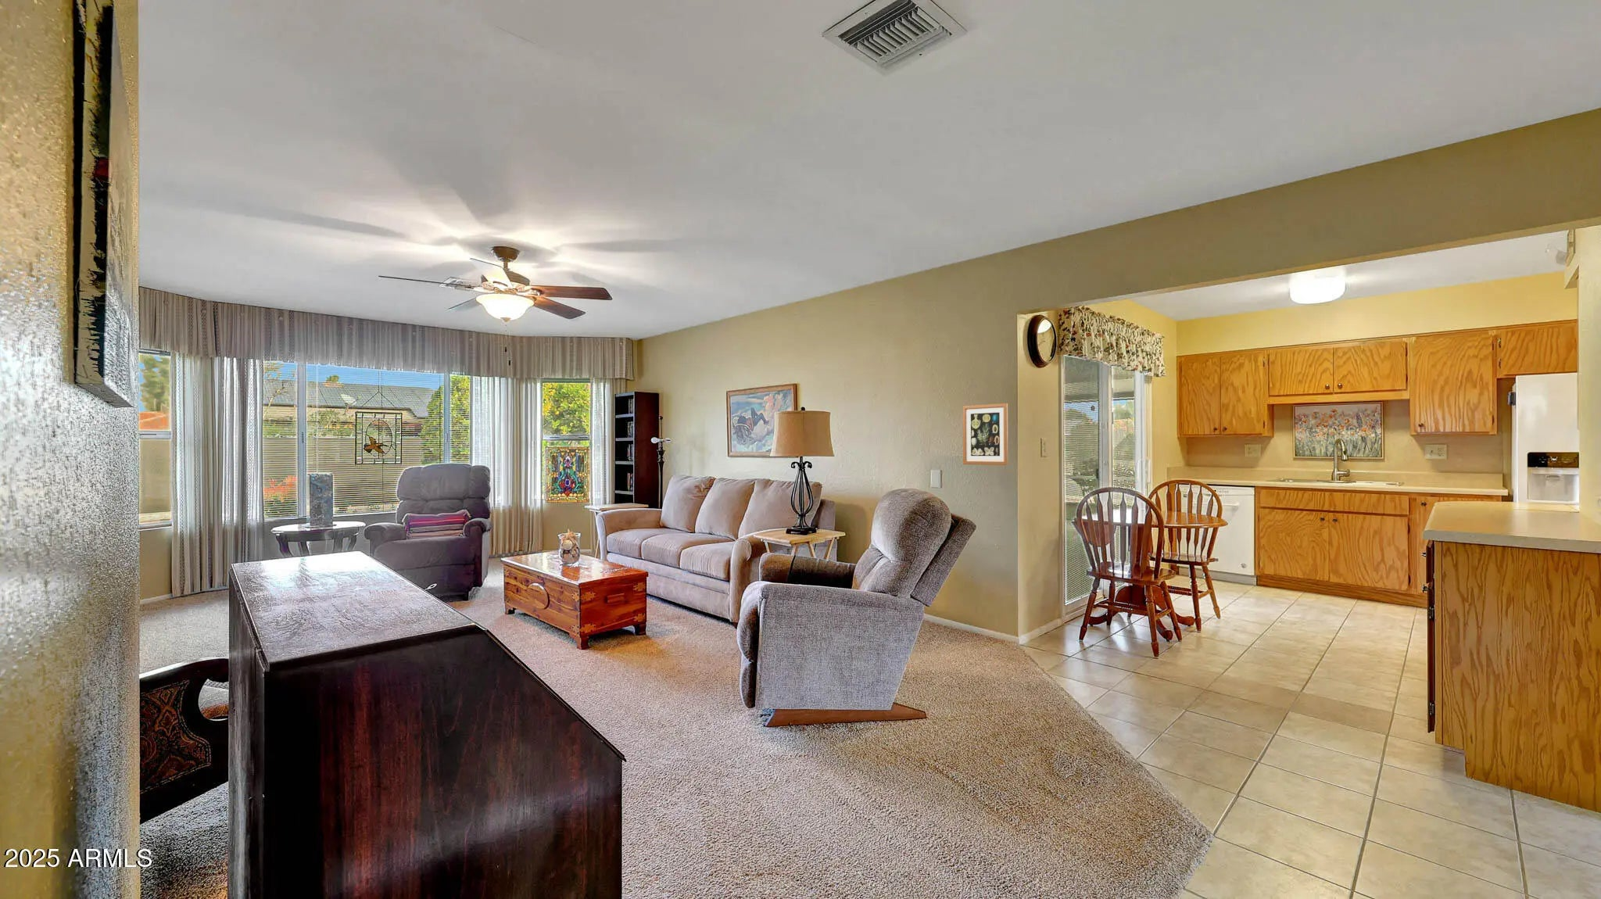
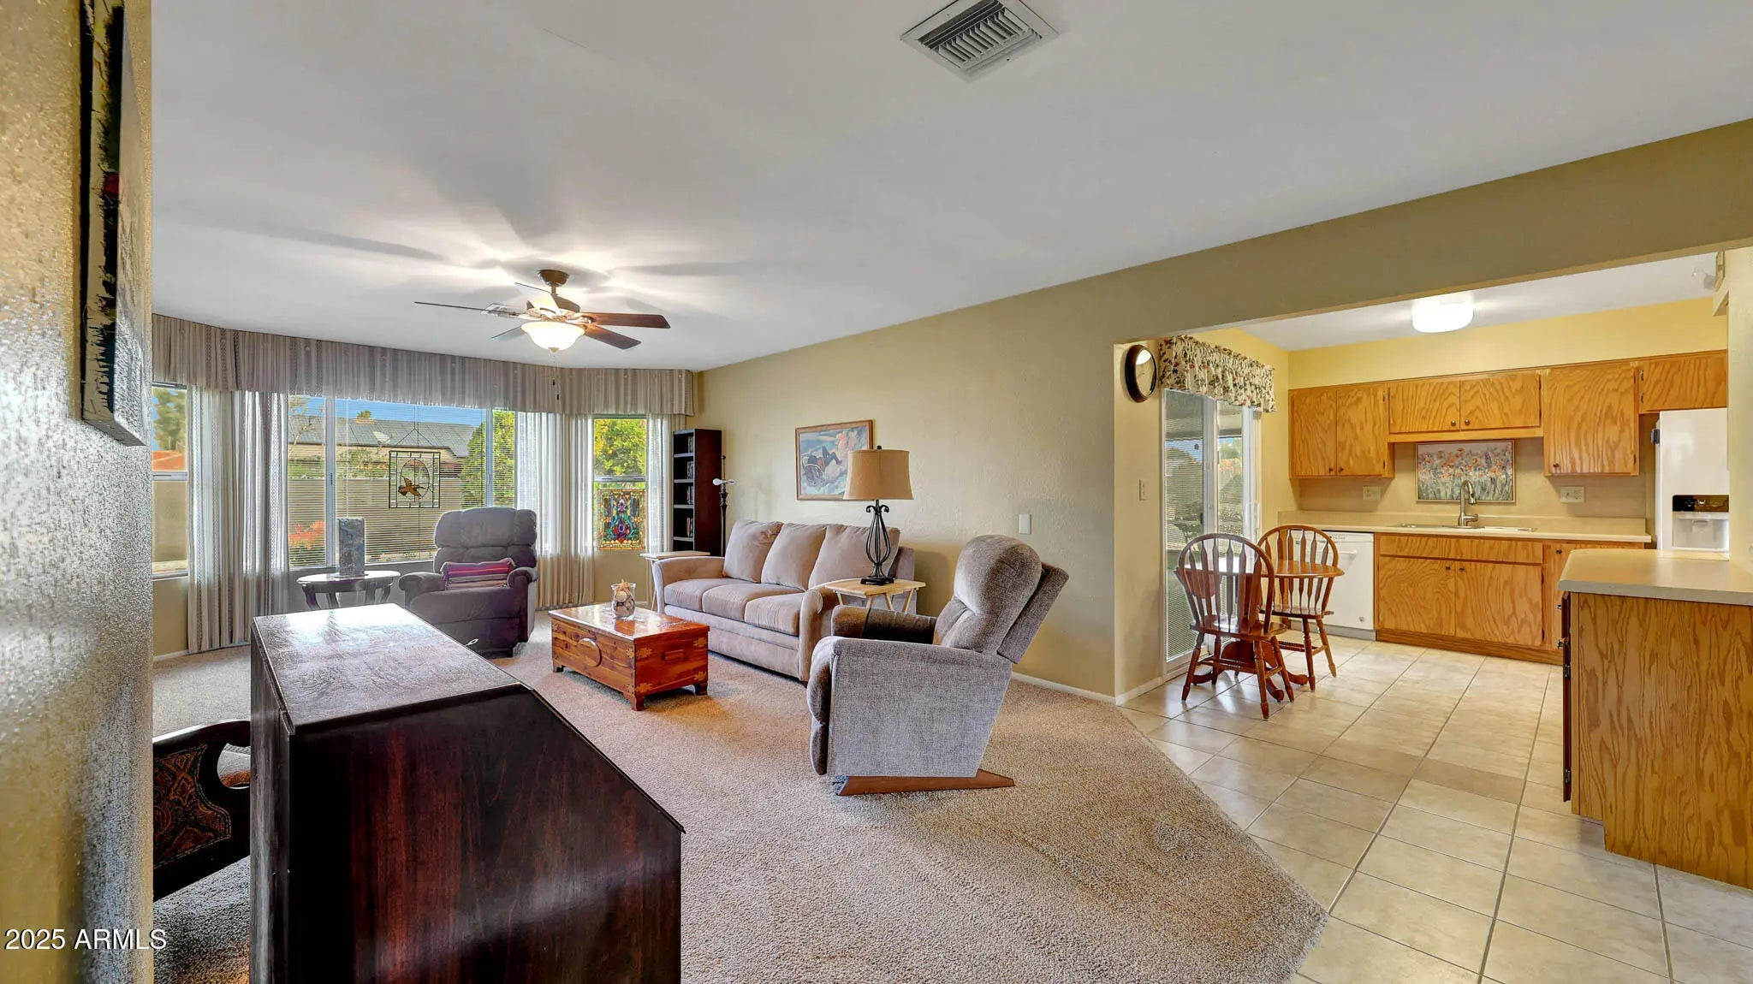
- wall art [962,402,1008,466]
